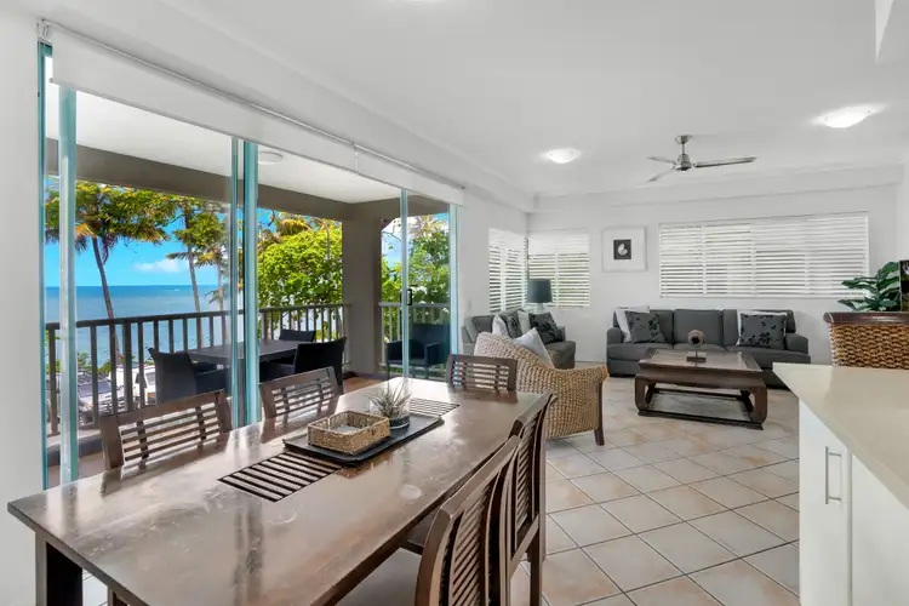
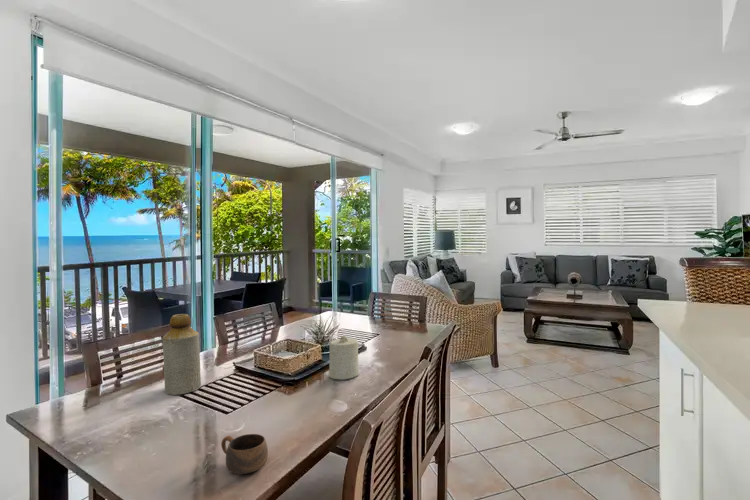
+ cup [220,433,269,475]
+ candle [328,335,360,380]
+ bottle [162,313,202,396]
